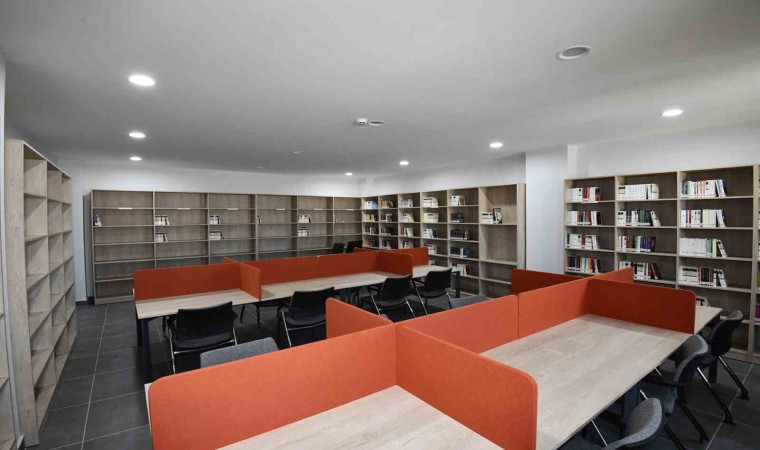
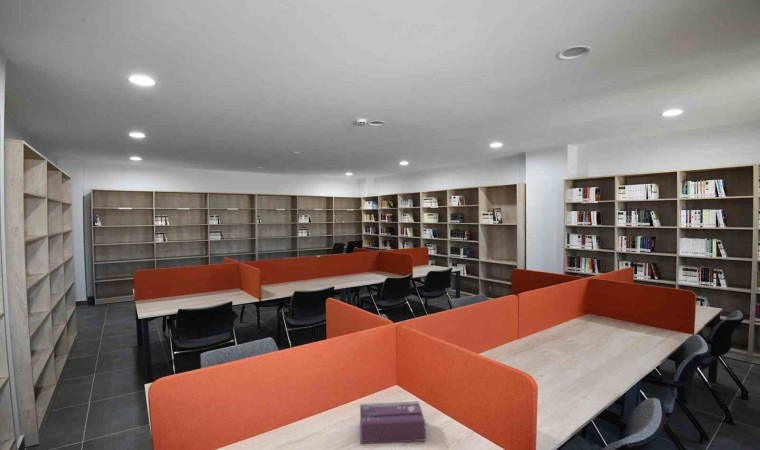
+ tissue box [359,400,427,445]
